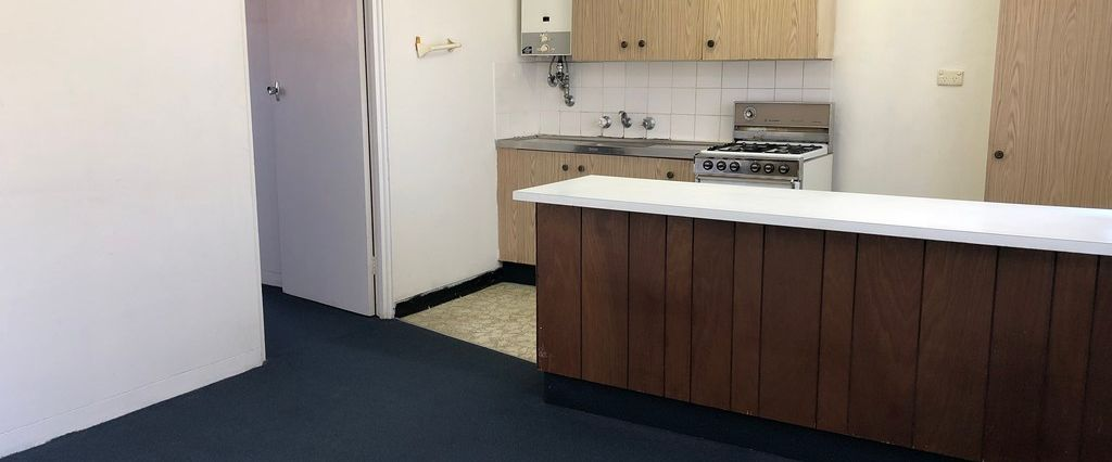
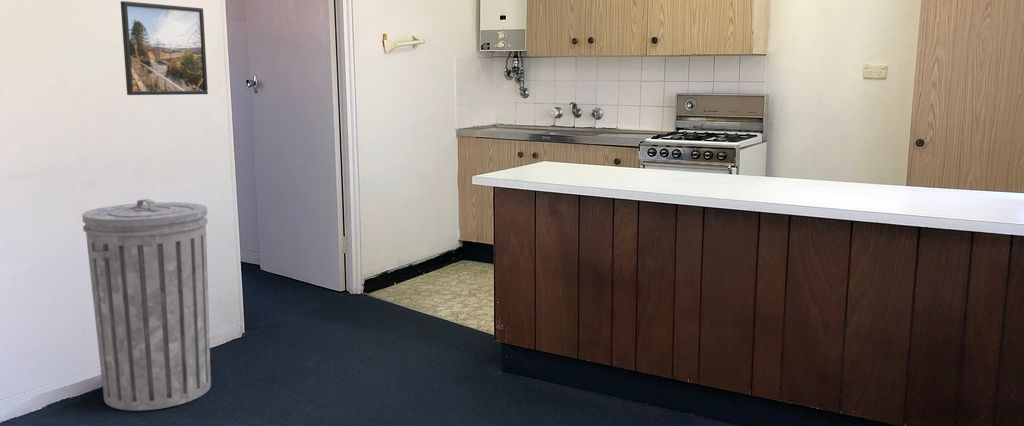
+ trash can [81,198,212,411]
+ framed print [120,0,209,96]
